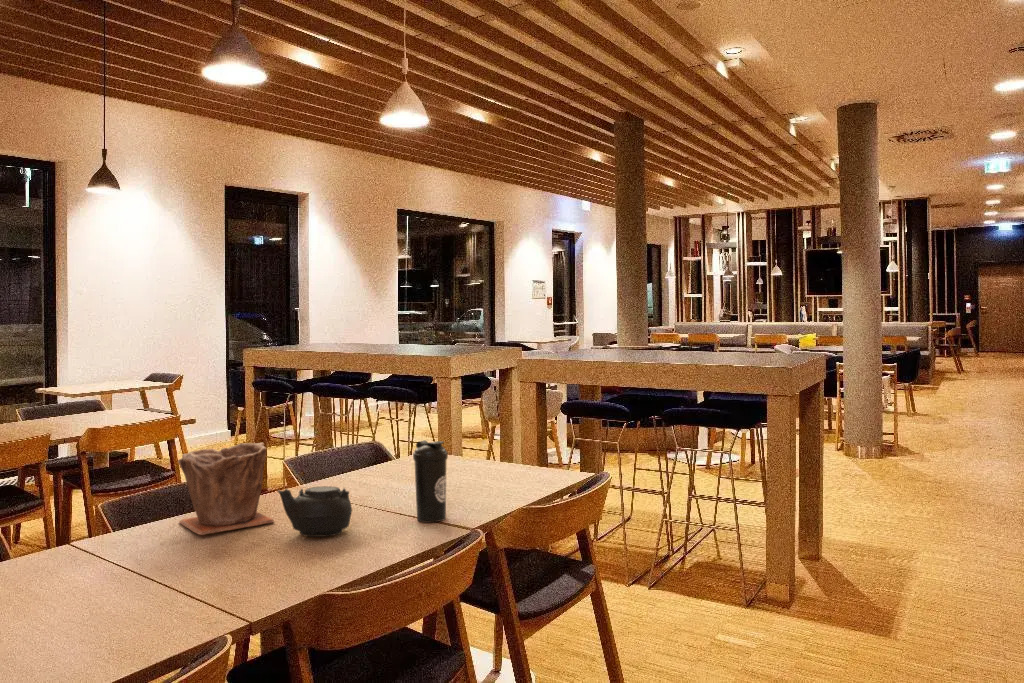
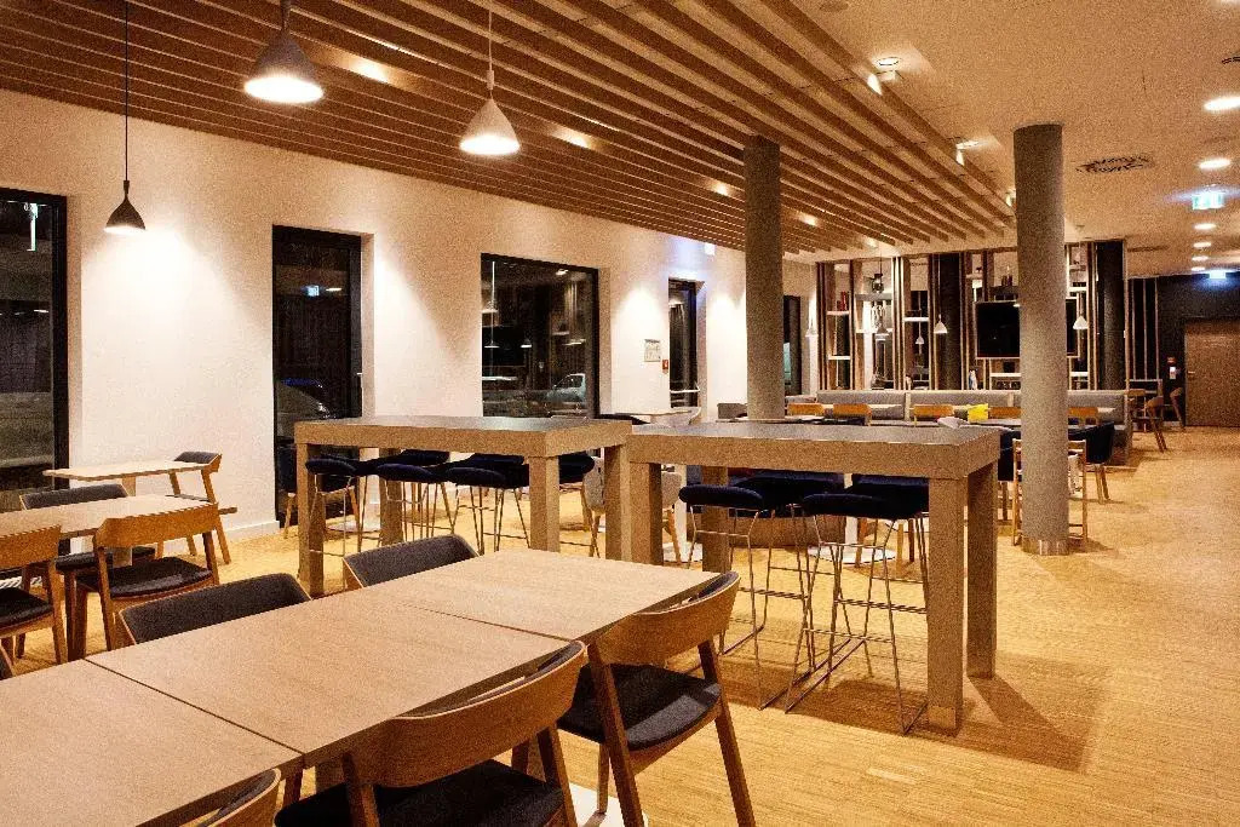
- water bottle [412,439,449,523]
- teapot [276,485,353,538]
- plant pot [177,442,276,536]
